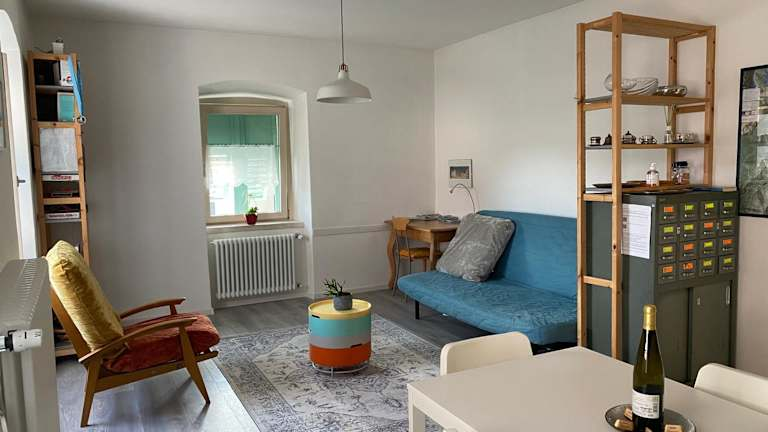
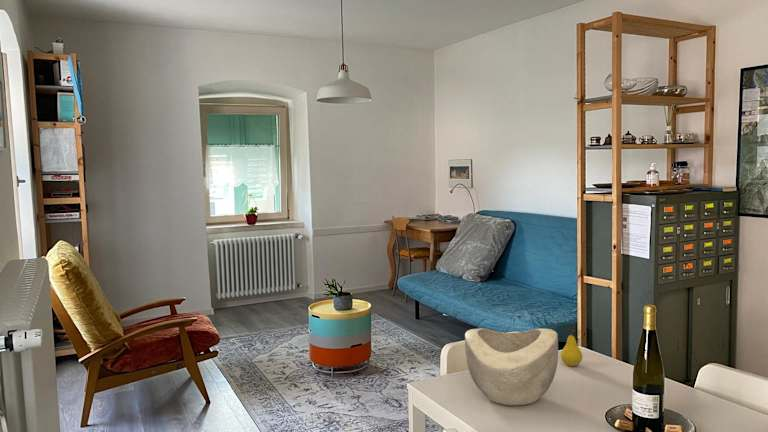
+ fruit [560,329,584,367]
+ decorative bowl [464,327,559,406]
